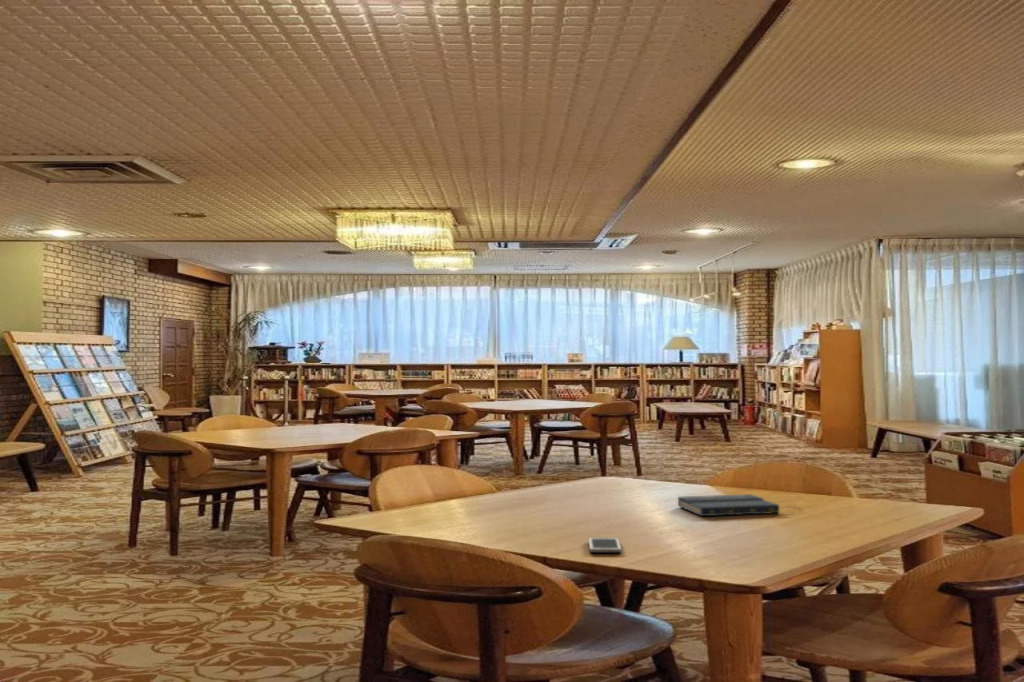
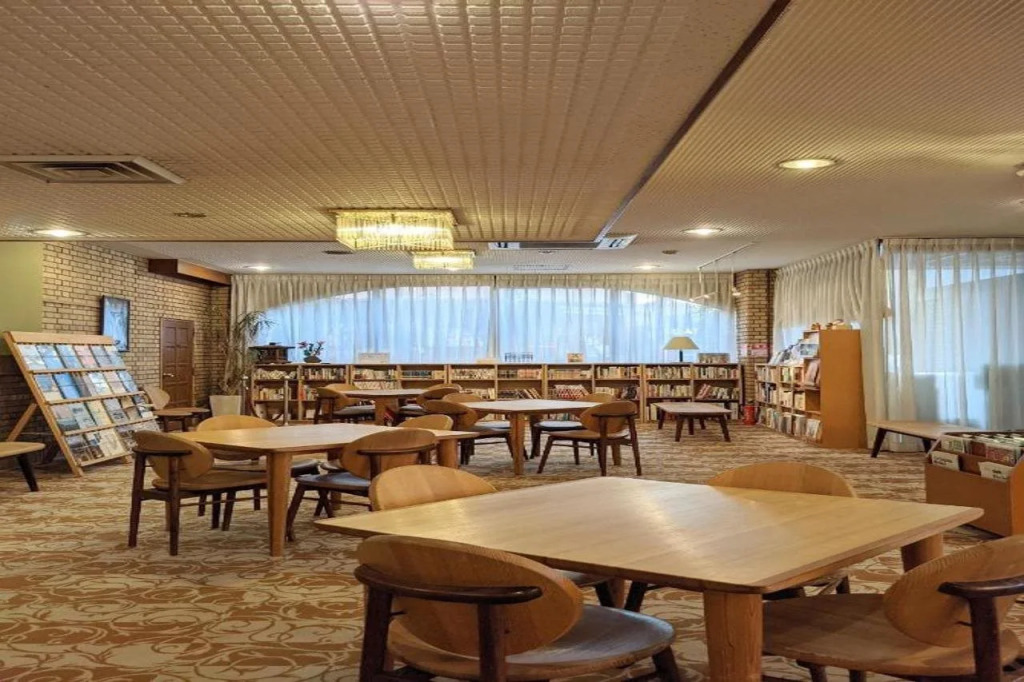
- cell phone [587,536,623,554]
- book [677,493,805,517]
